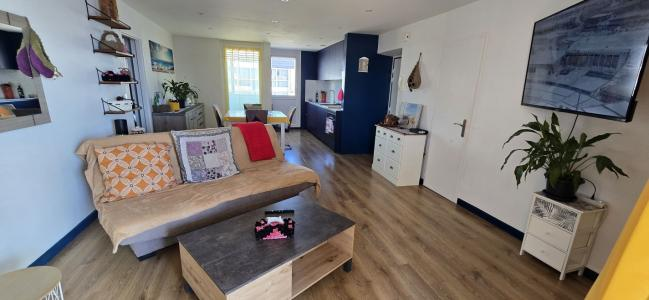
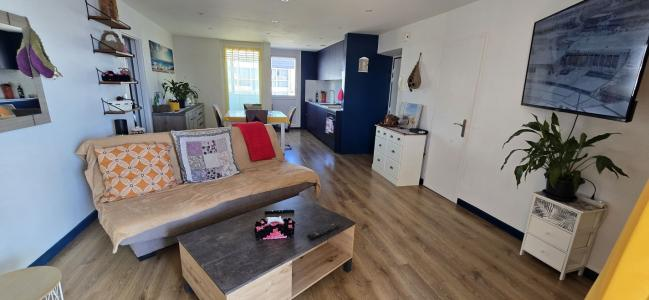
+ remote control [306,223,340,241]
